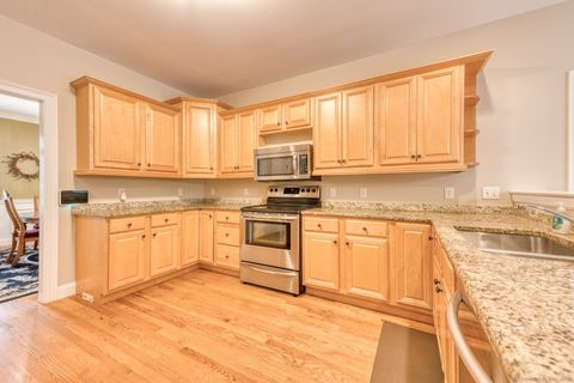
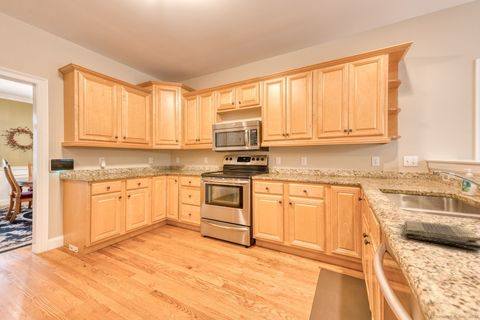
+ dish towel [403,219,480,251]
